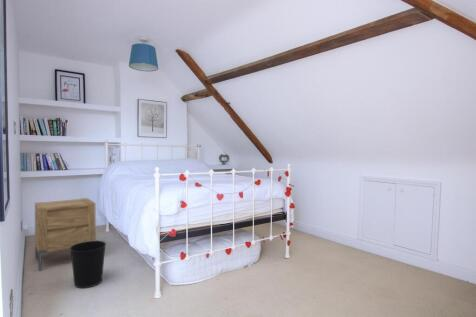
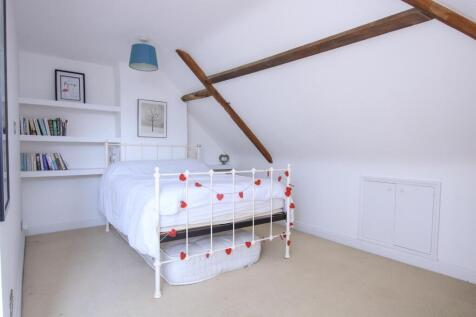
- wastebasket [69,240,107,289]
- nightstand [34,197,97,272]
